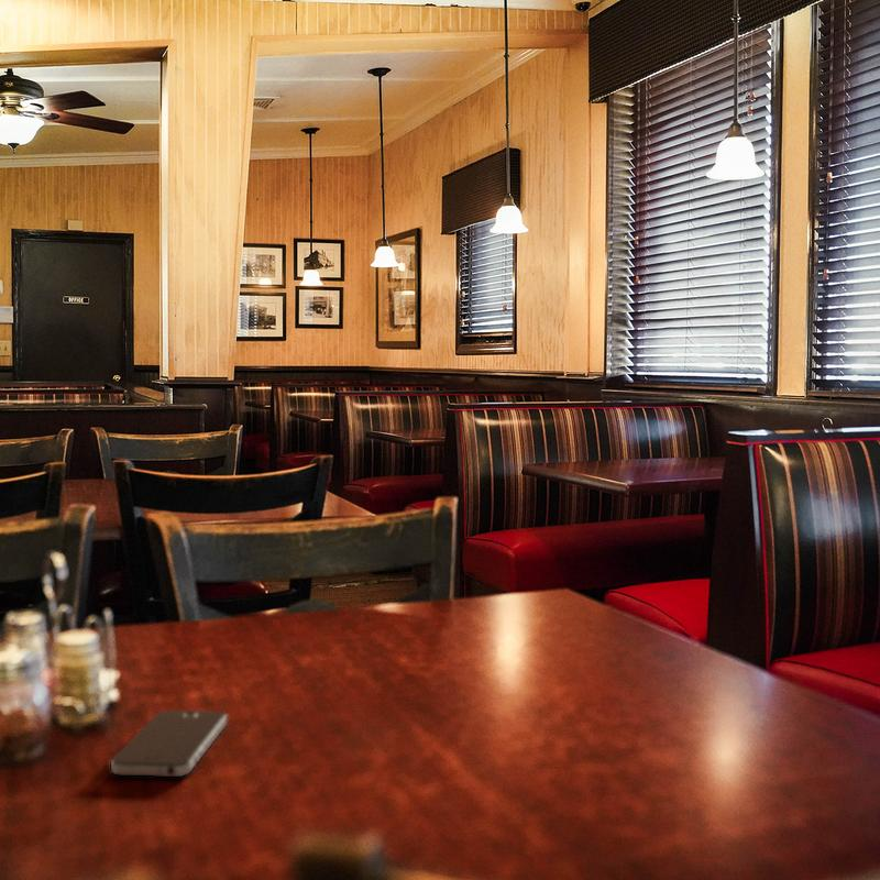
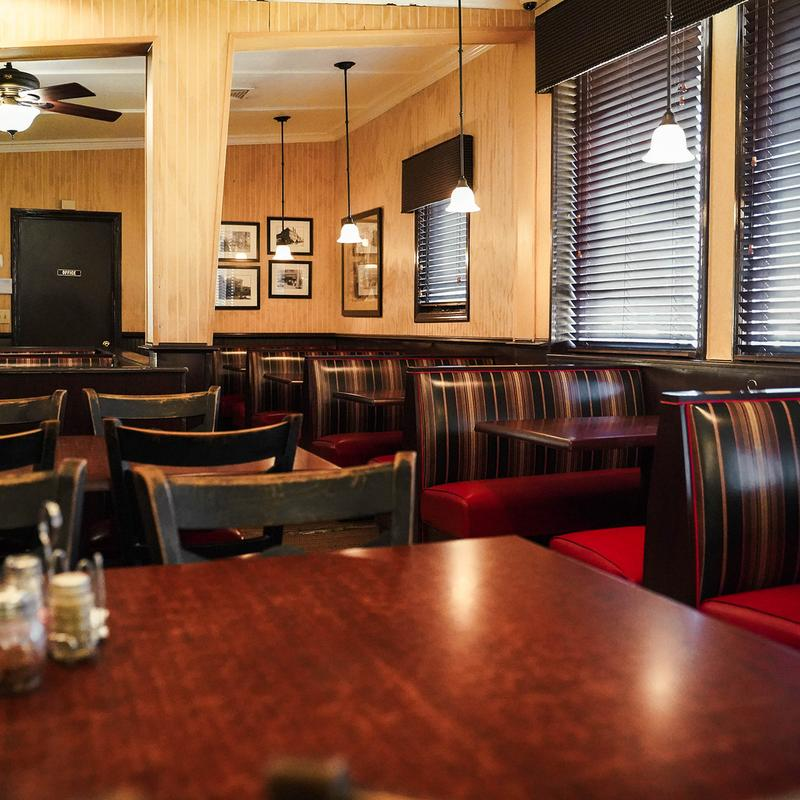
- smartphone [110,710,228,778]
